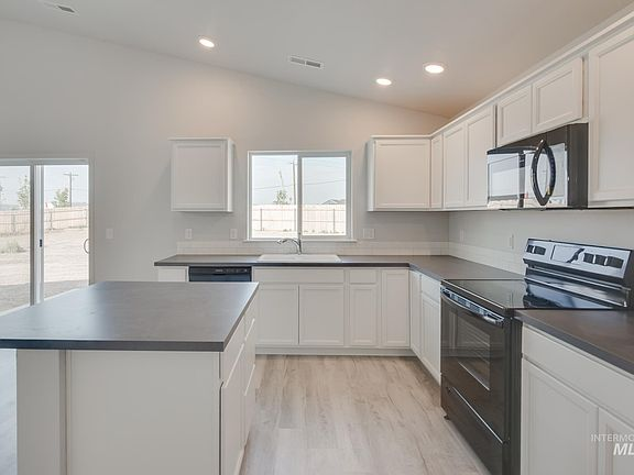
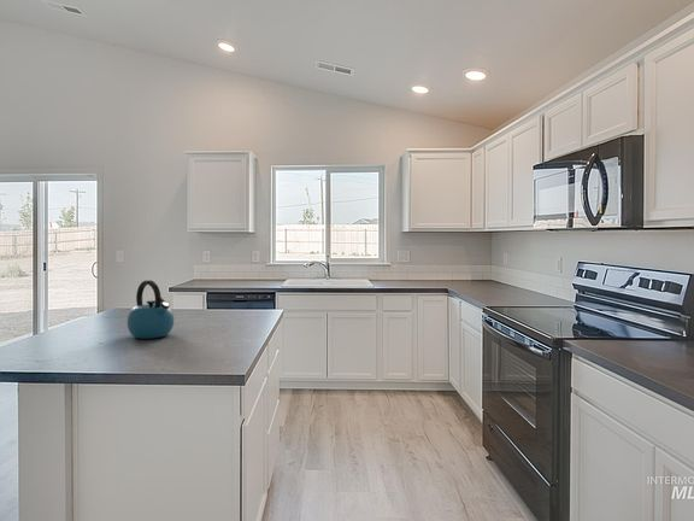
+ kettle [127,279,175,340]
